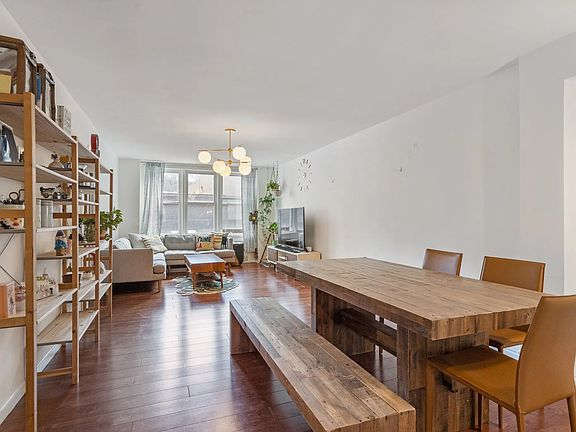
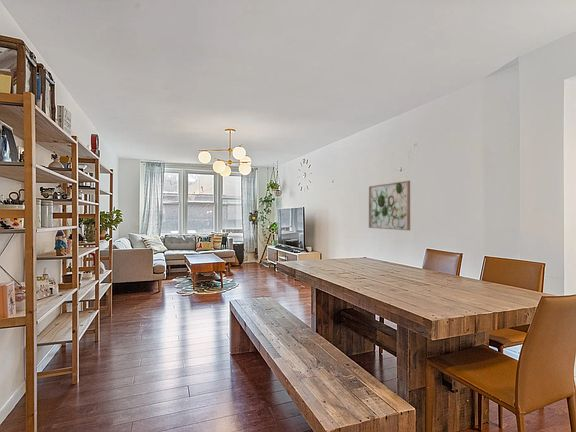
+ wall art [368,180,411,231]
